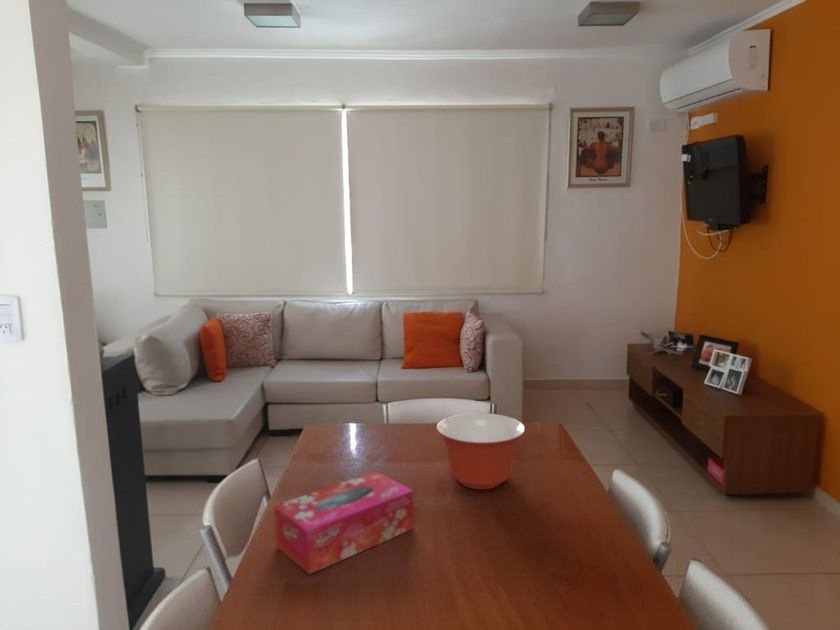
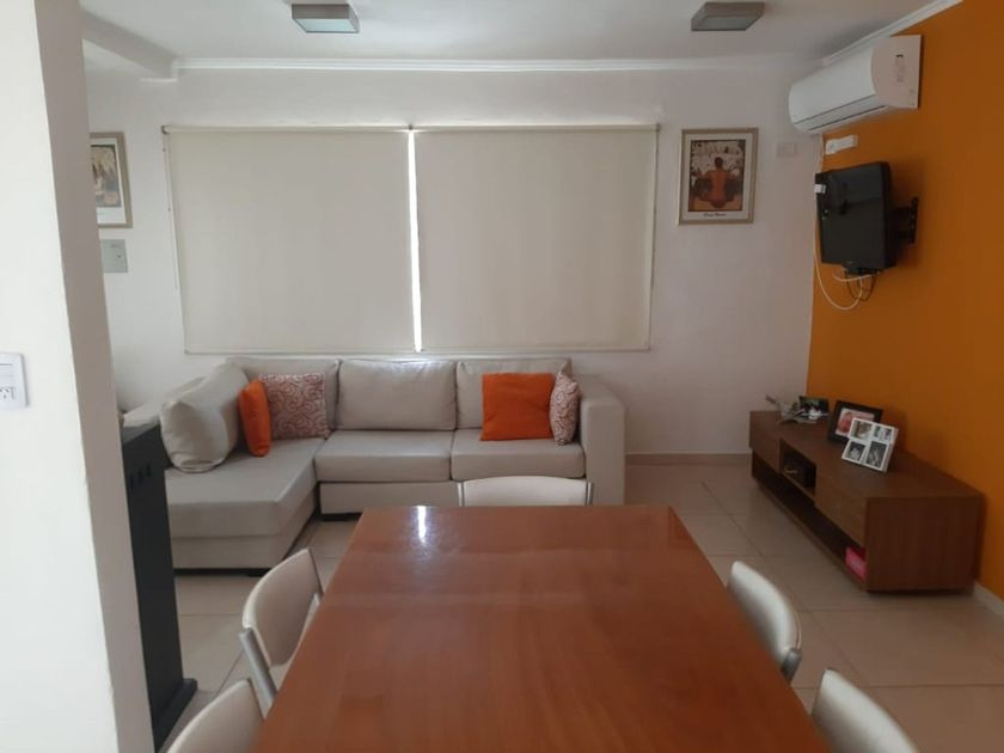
- mixing bowl [435,412,526,490]
- tissue box [273,470,415,575]
